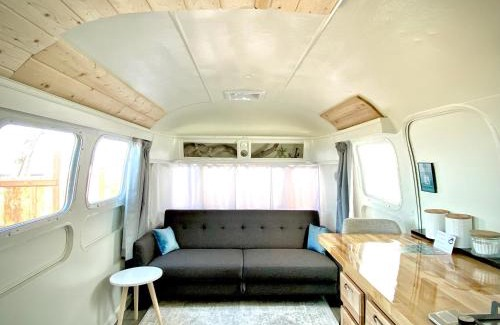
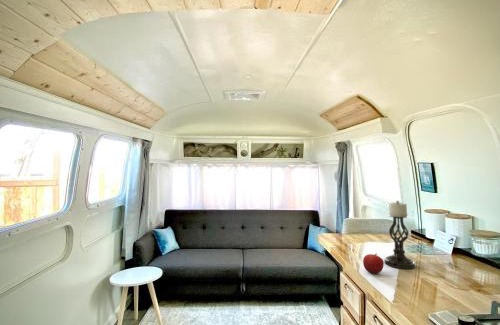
+ fruit [362,253,385,275]
+ candle holder [384,200,416,270]
